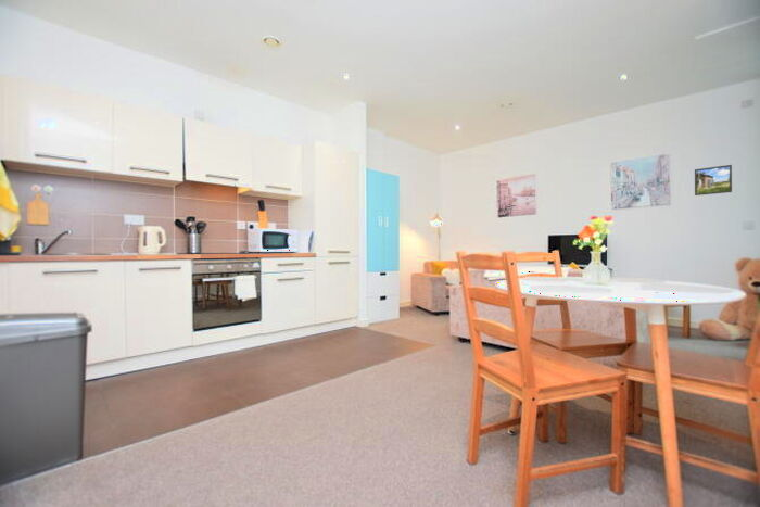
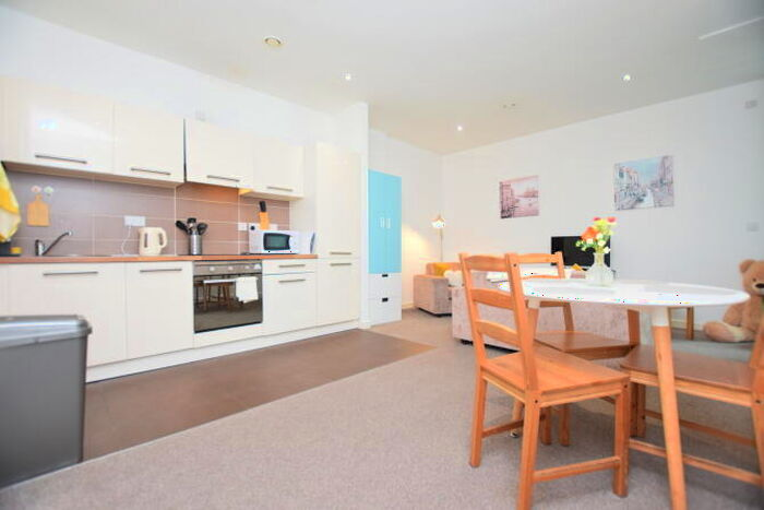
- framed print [694,164,733,197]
